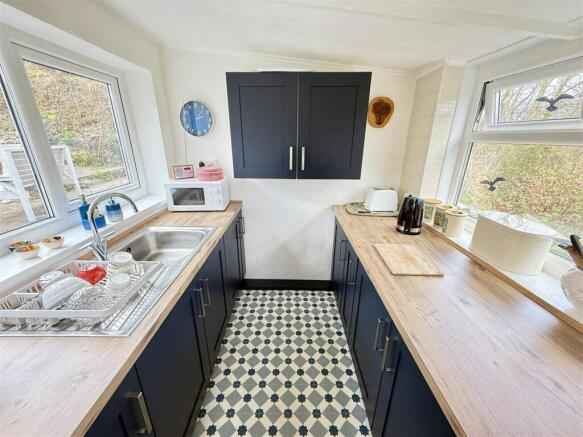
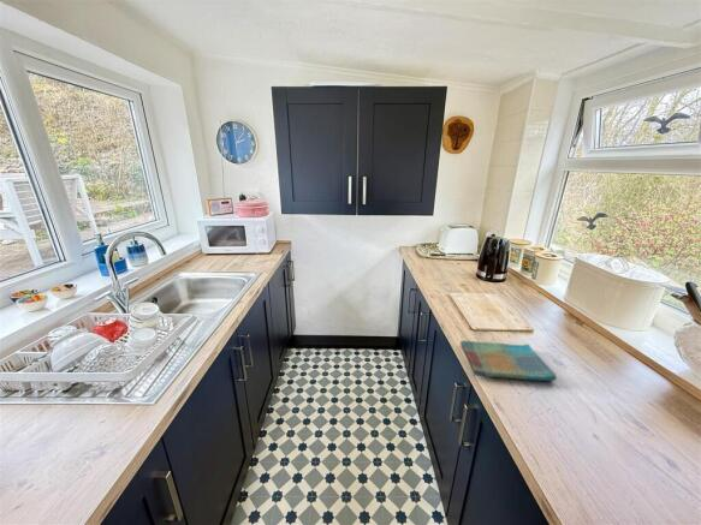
+ dish towel [459,340,558,382]
